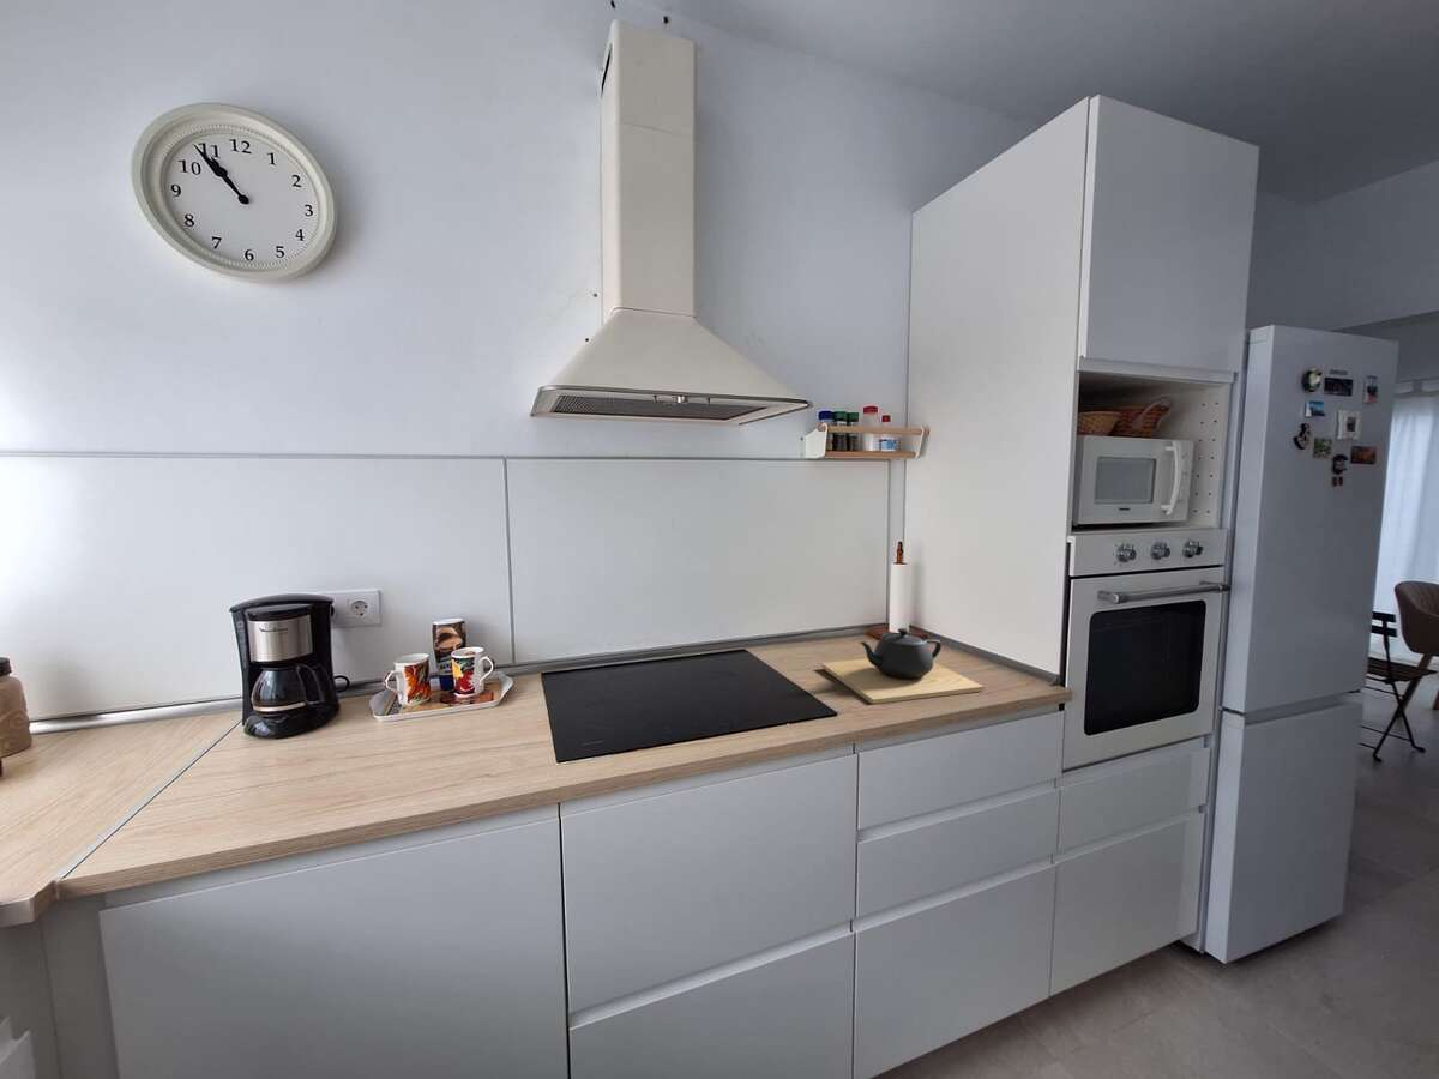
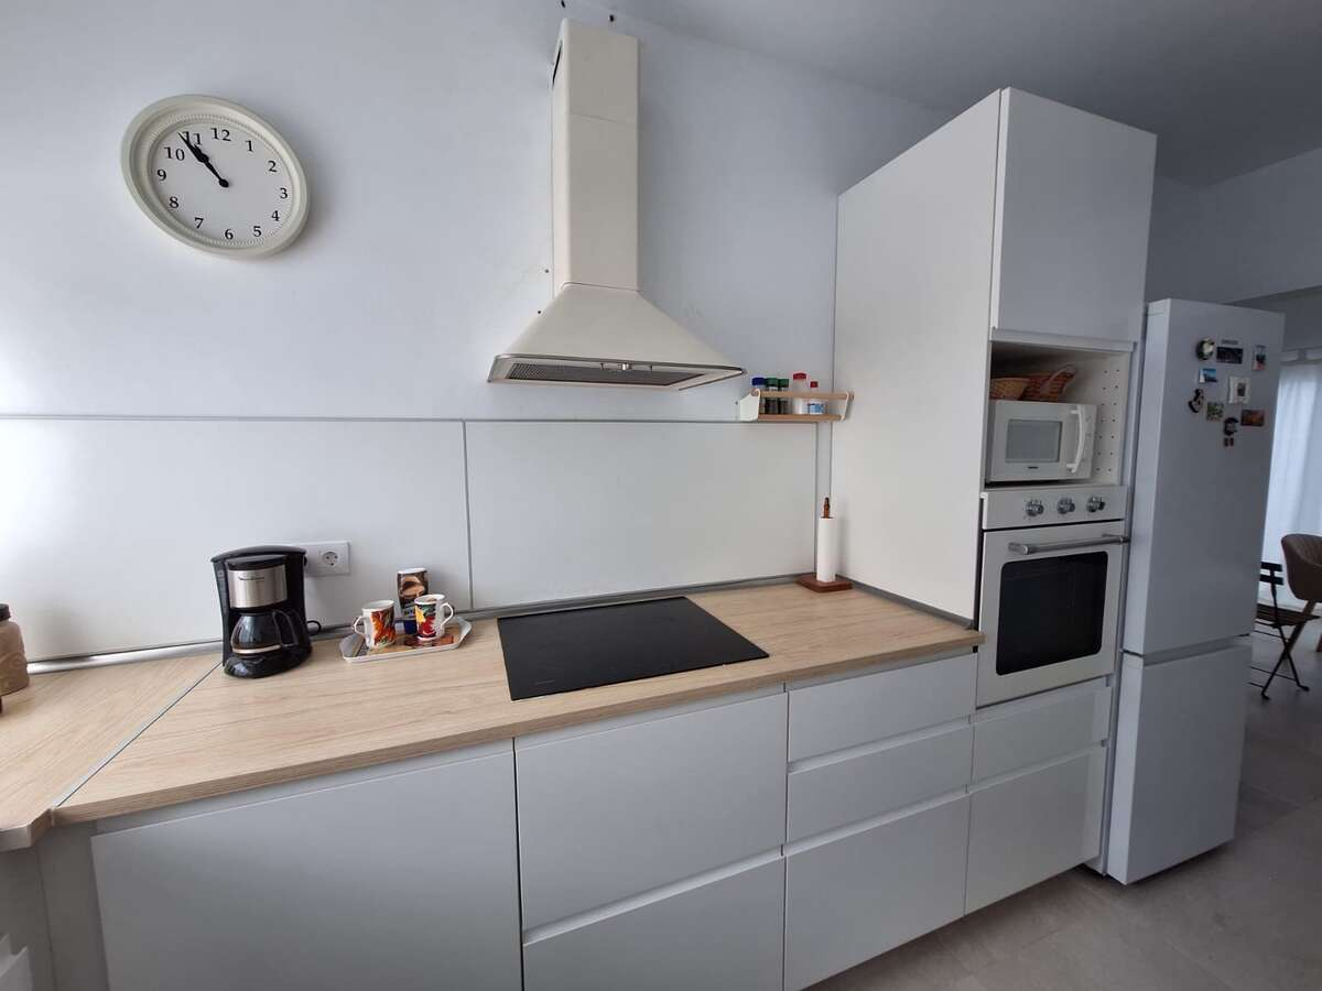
- teapot [820,627,985,705]
